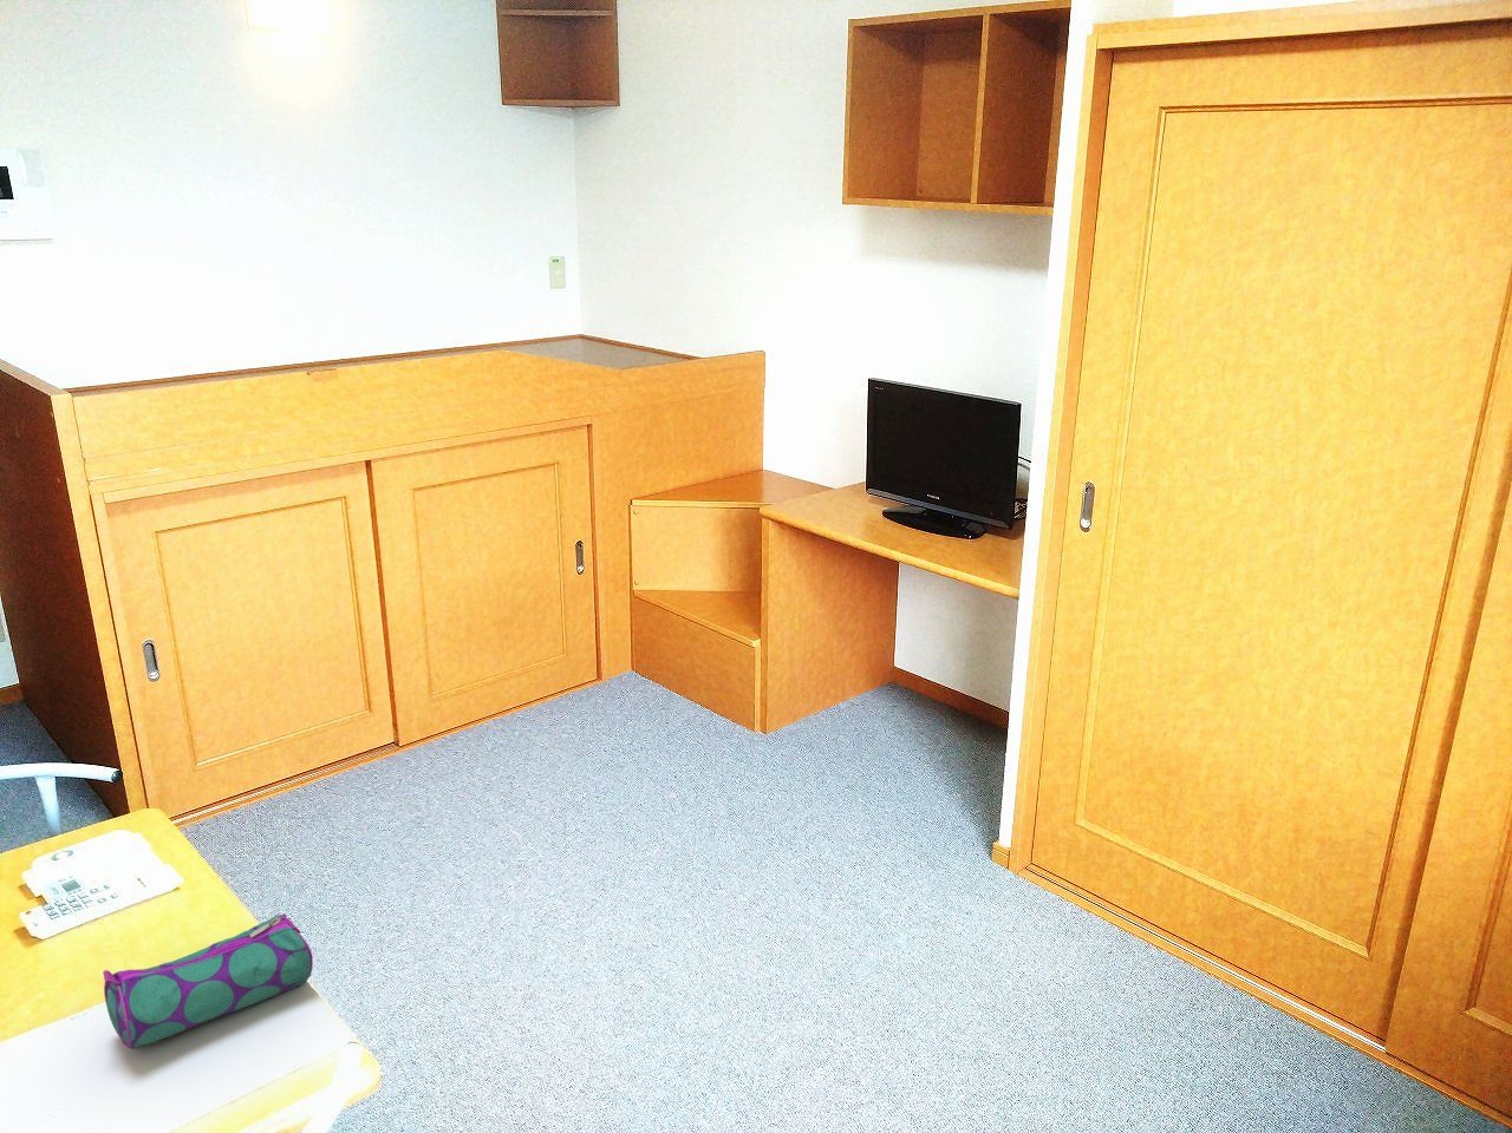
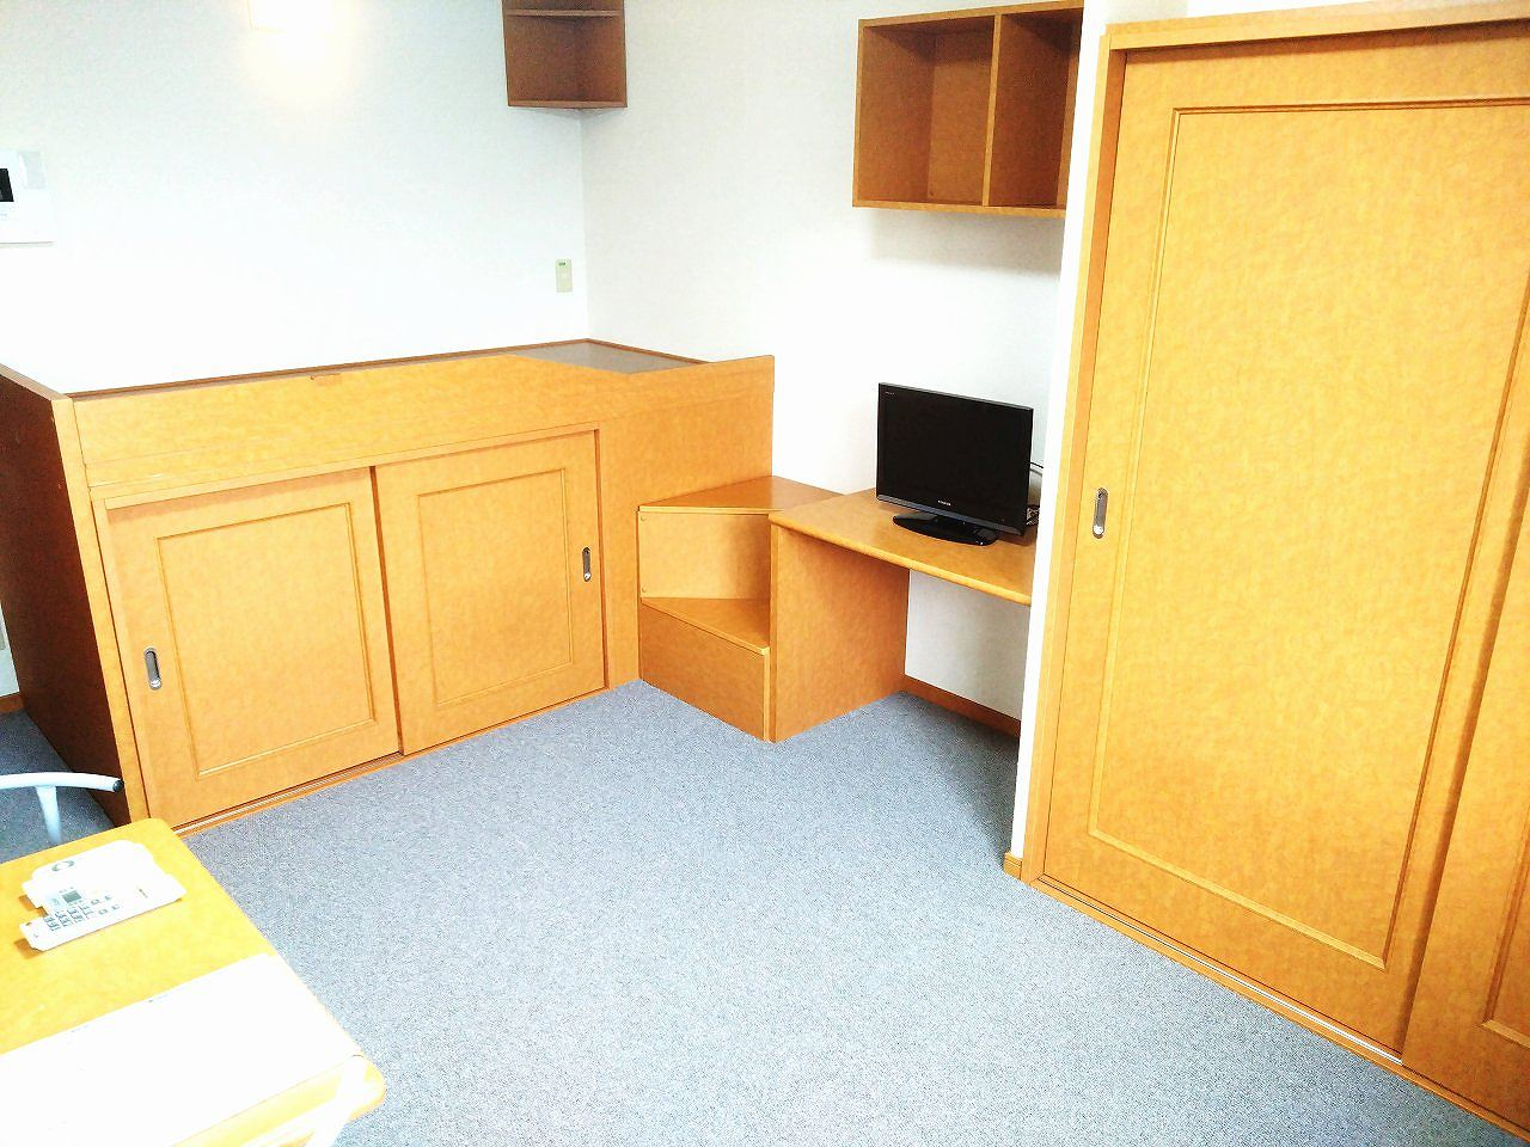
- pencil case [101,914,314,1050]
